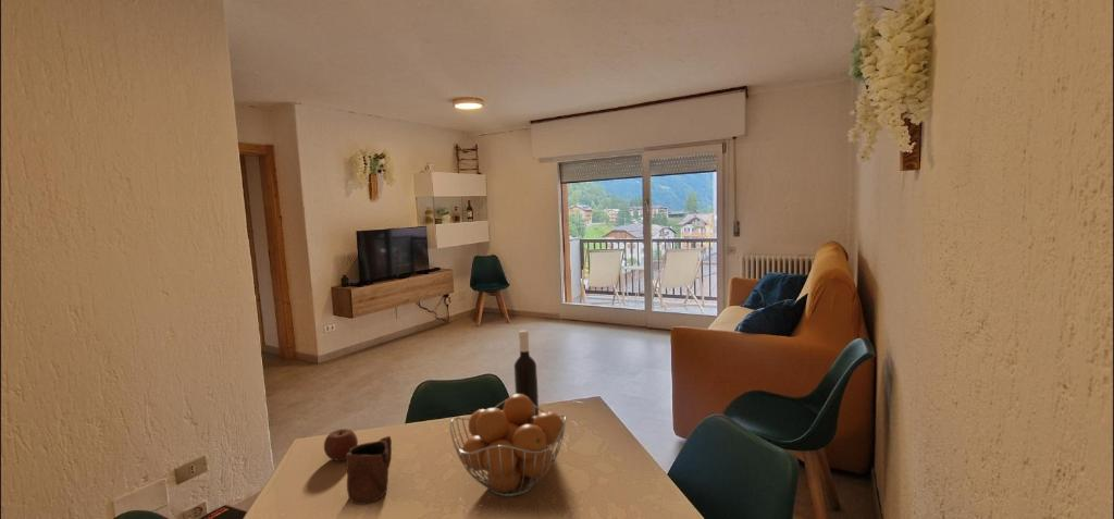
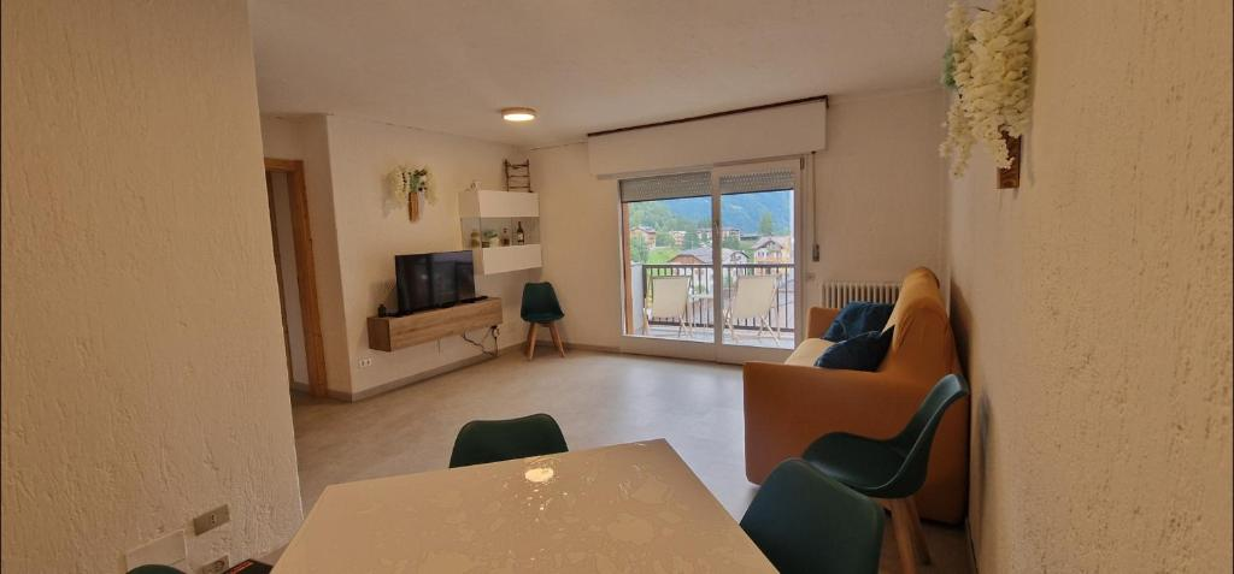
- wine bottle [513,329,540,424]
- mug [345,435,393,506]
- apple [323,428,359,462]
- fruit basket [449,393,567,497]
